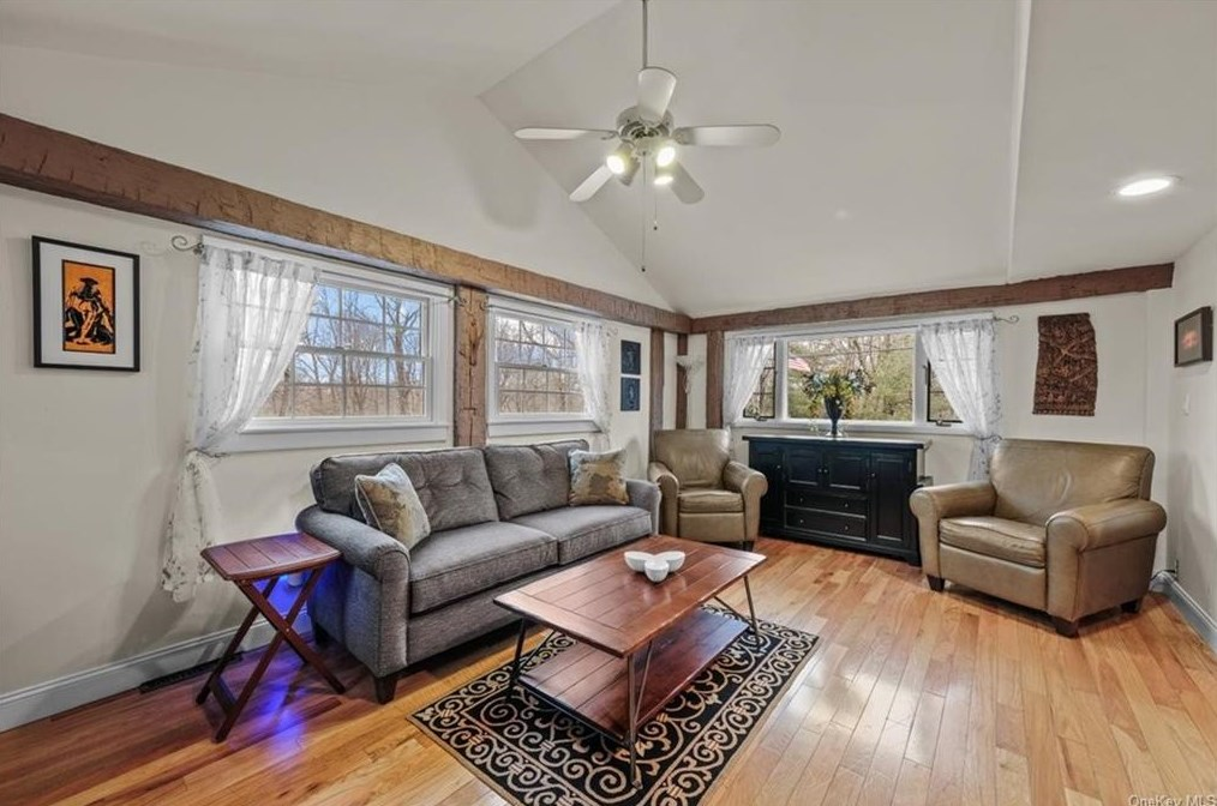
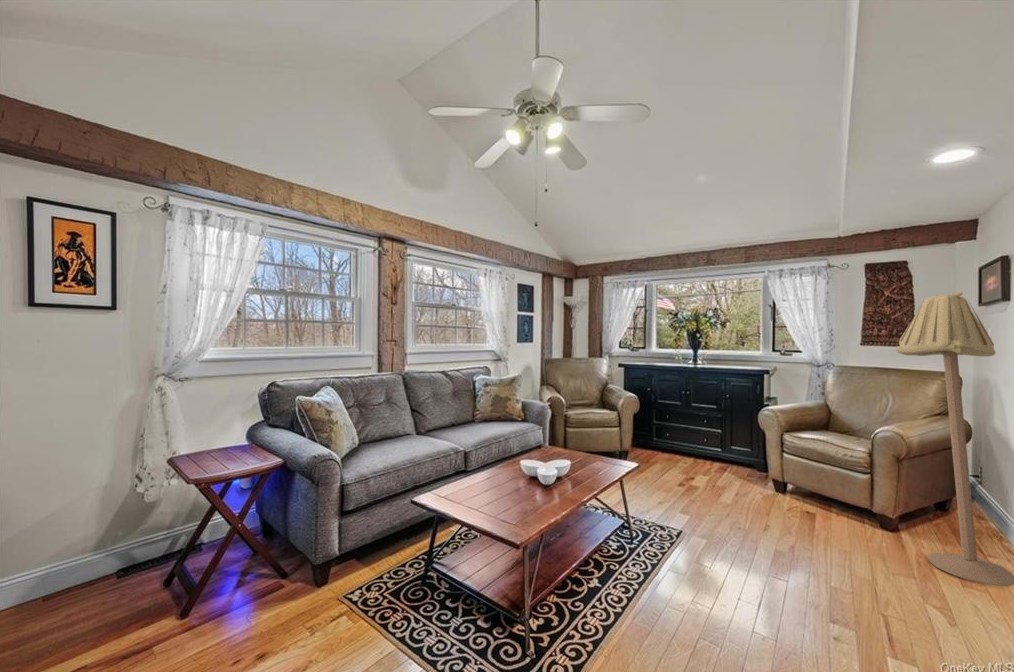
+ floor lamp [895,291,1014,587]
